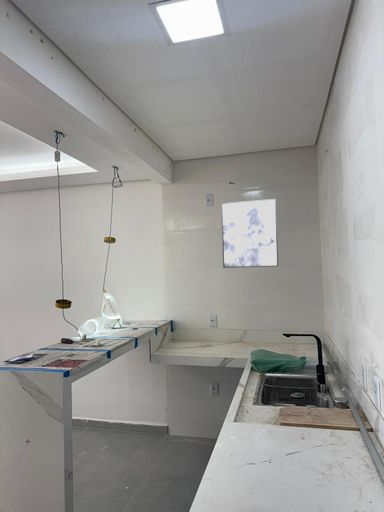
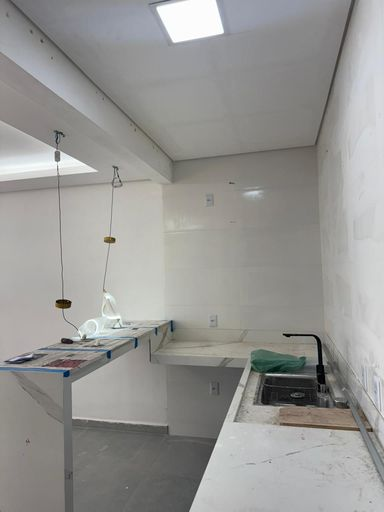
- wall art [220,198,279,269]
